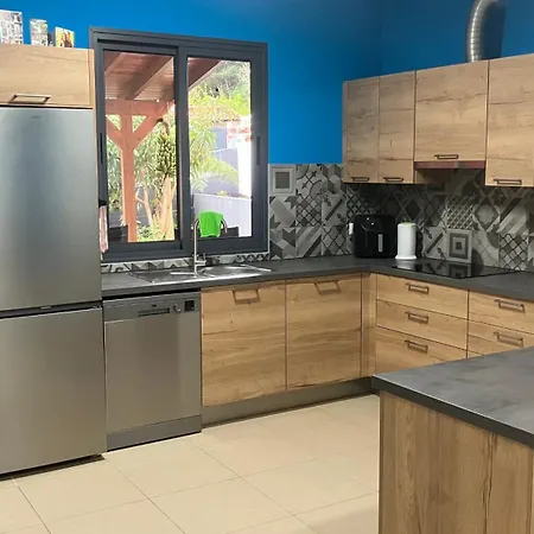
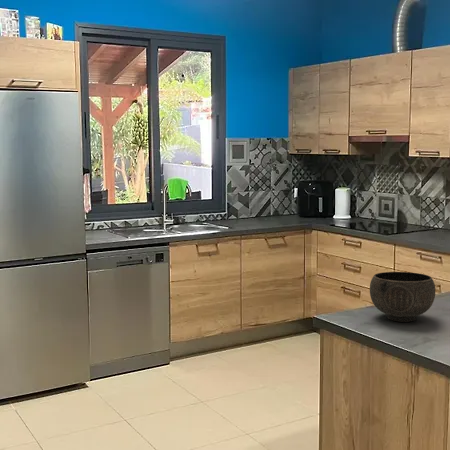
+ bowl [369,271,436,323]
